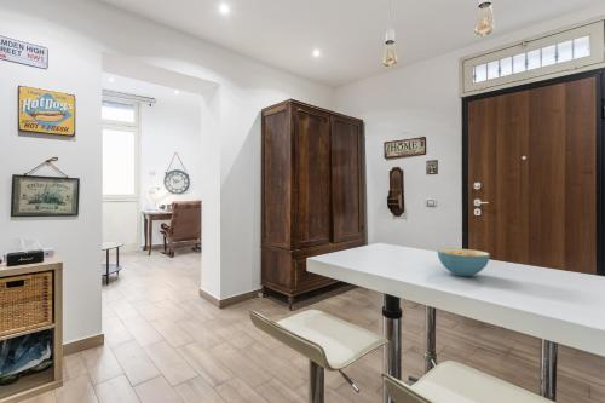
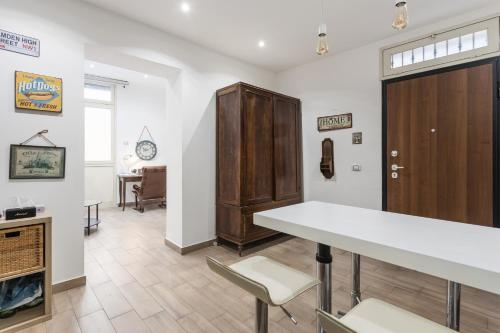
- cereal bowl [436,248,491,277]
